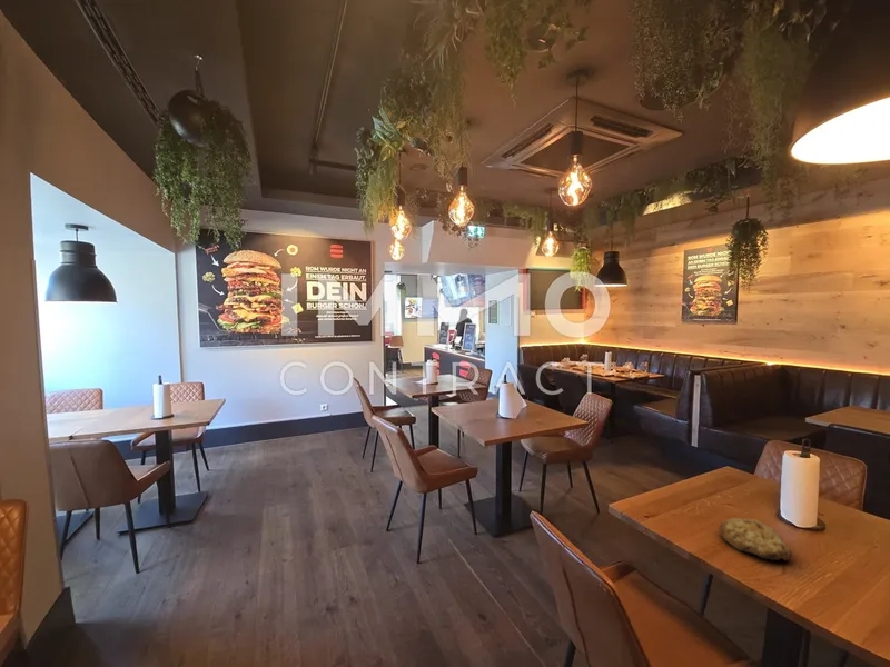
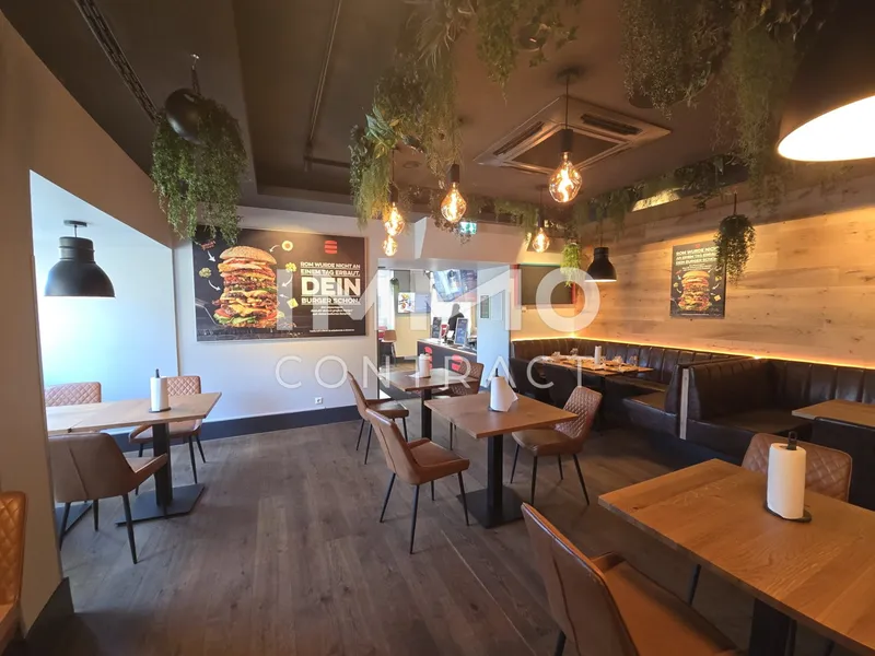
- bread roll [718,517,792,561]
